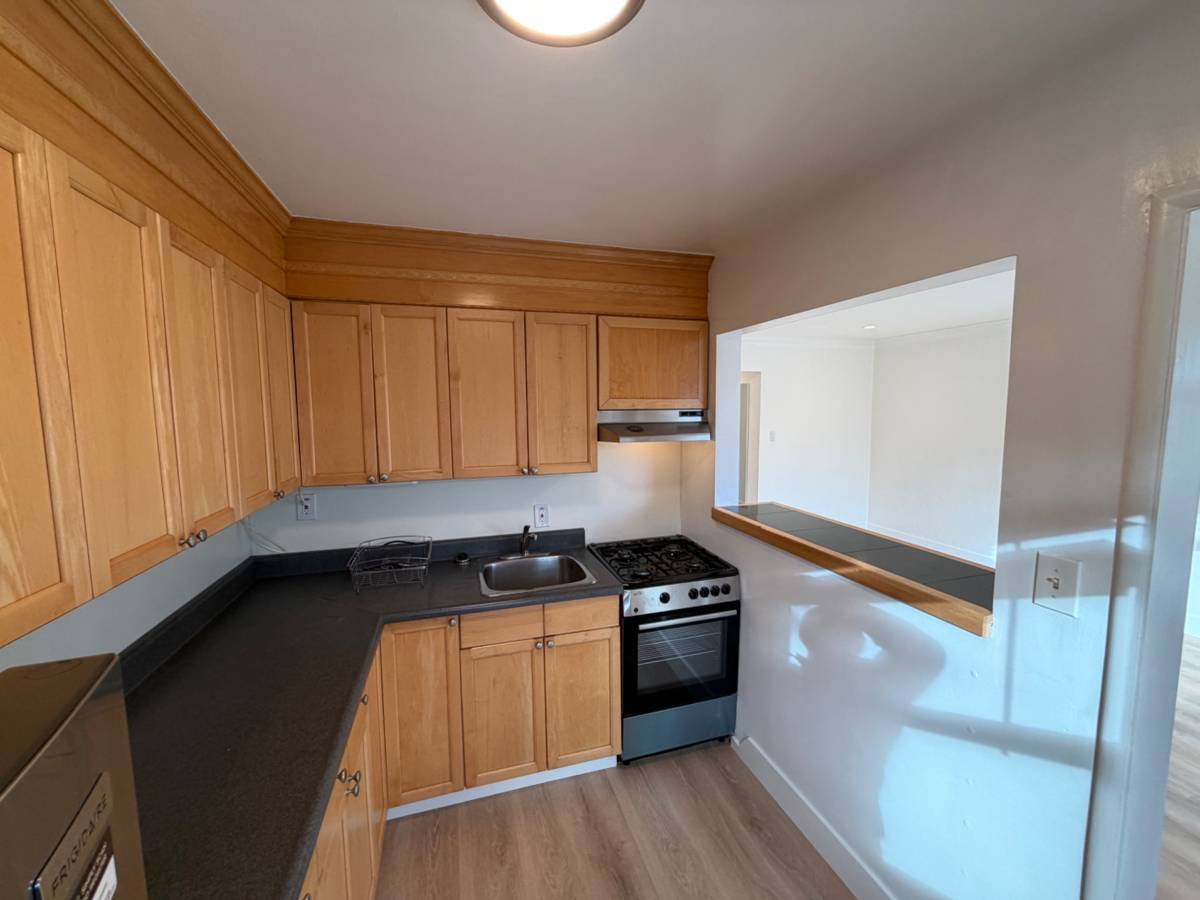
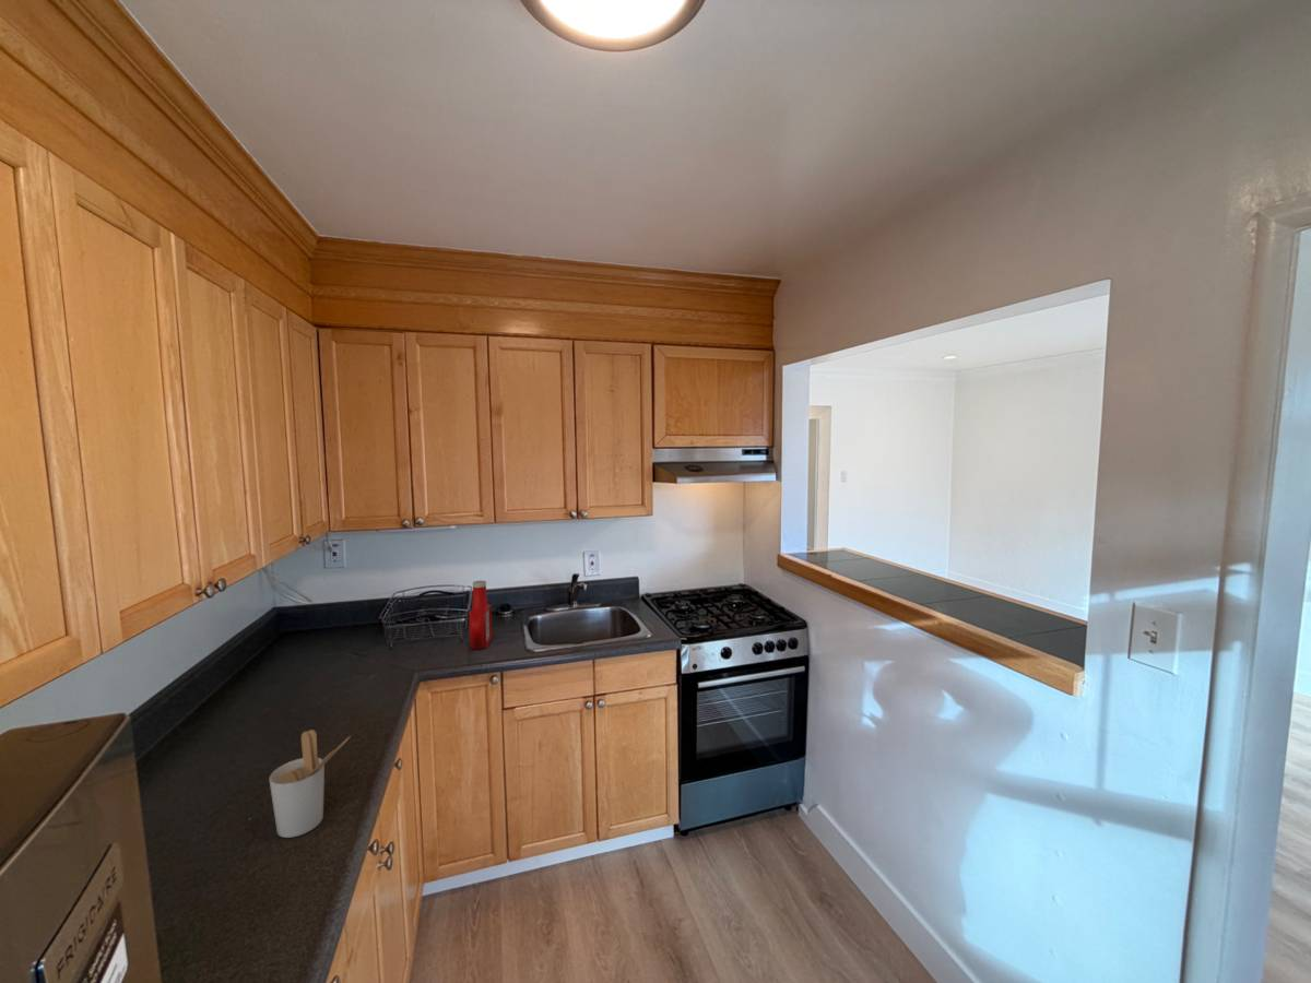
+ utensil holder [269,729,352,839]
+ soap bottle [468,580,493,651]
